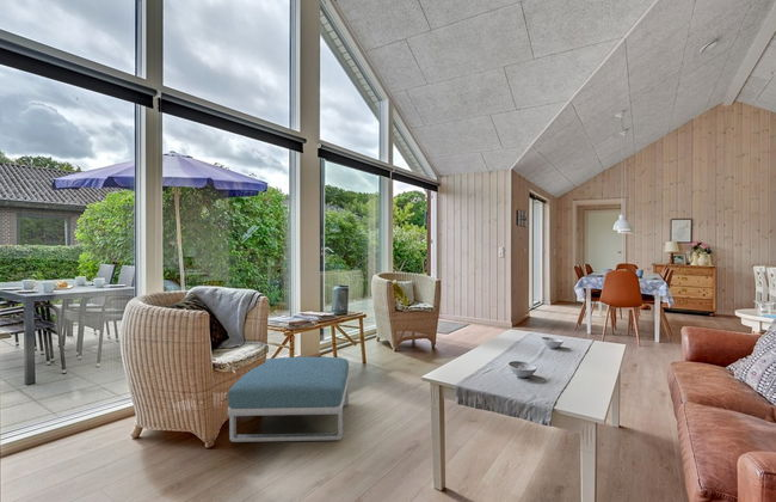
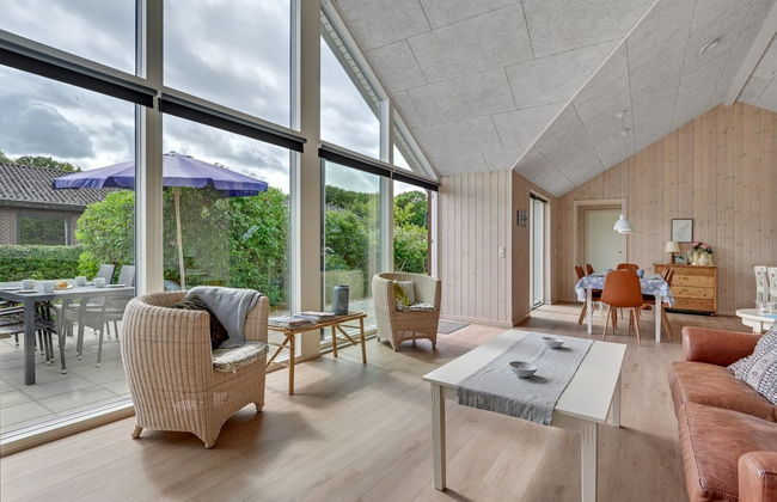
- footstool [227,355,350,443]
